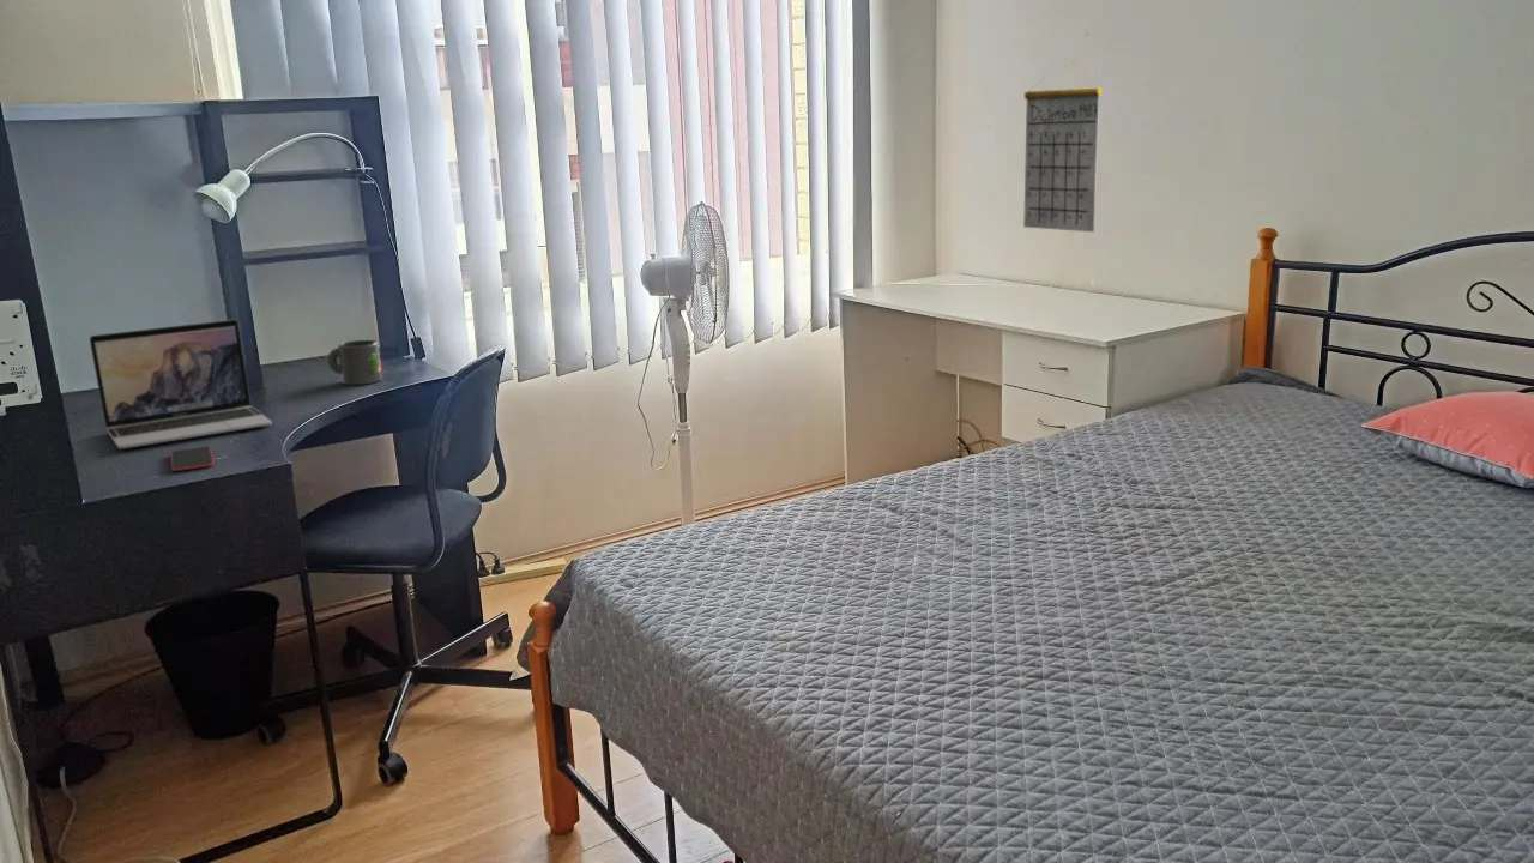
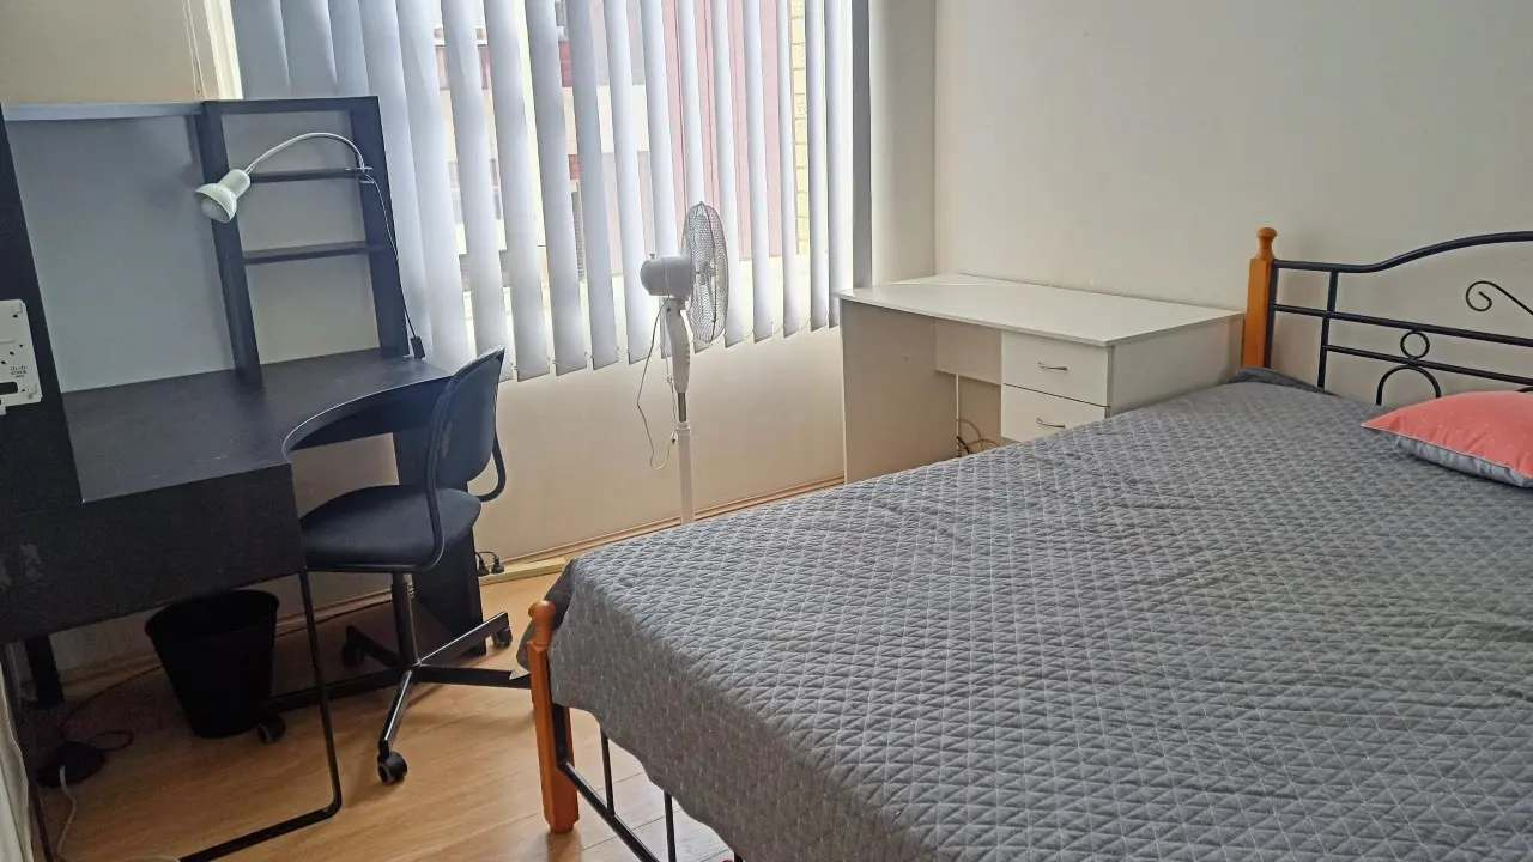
- smartphone [169,446,216,472]
- laptop [89,319,273,449]
- calendar [1022,62,1104,234]
- mug [326,339,384,386]
